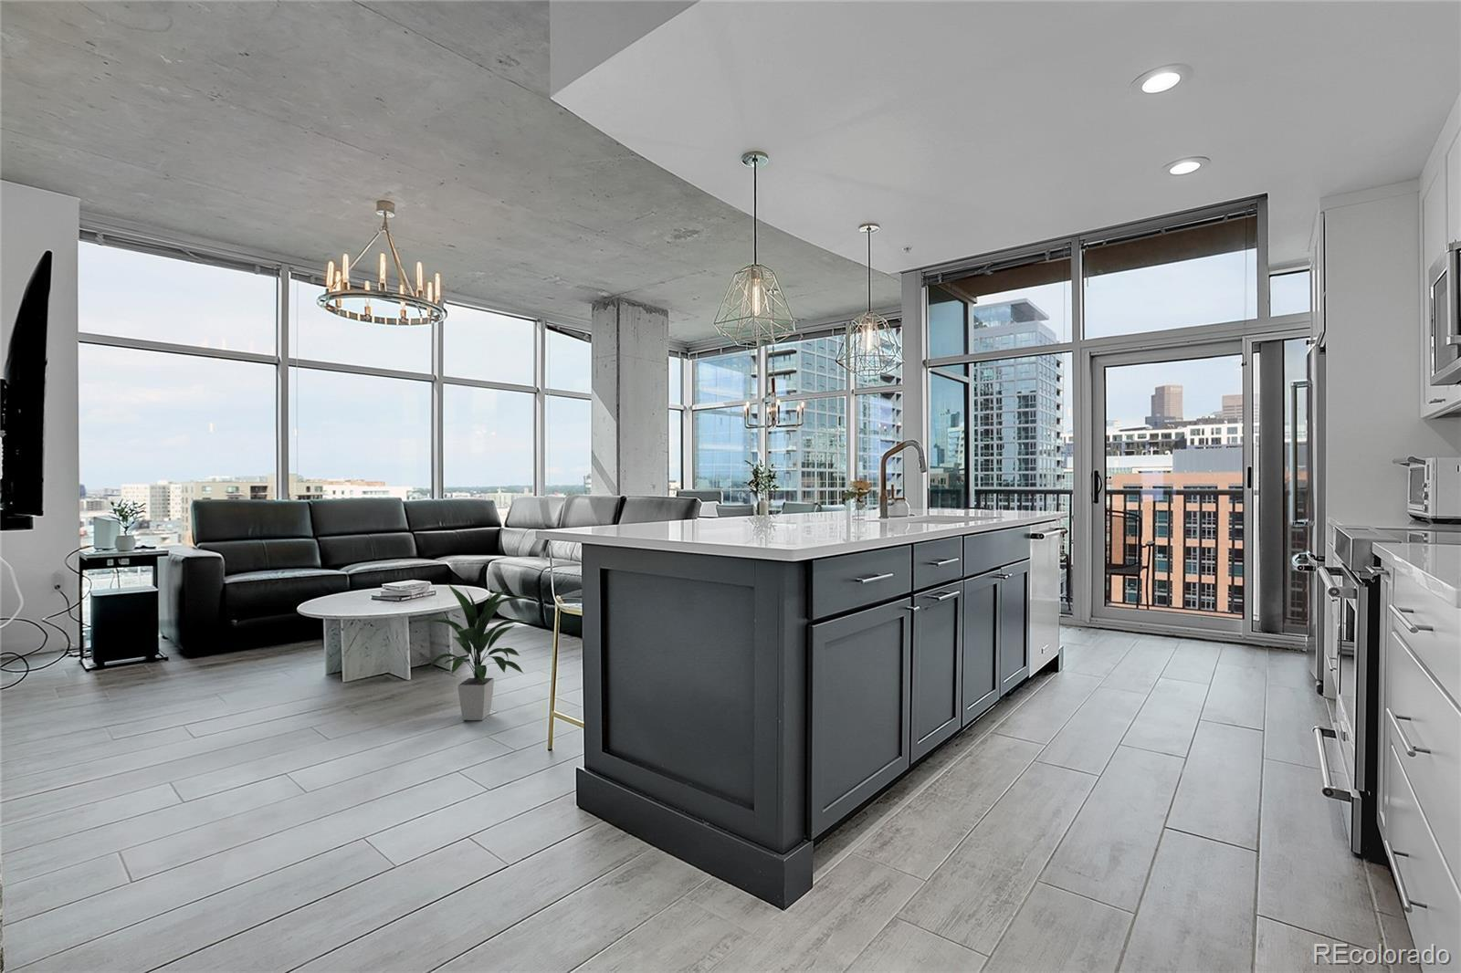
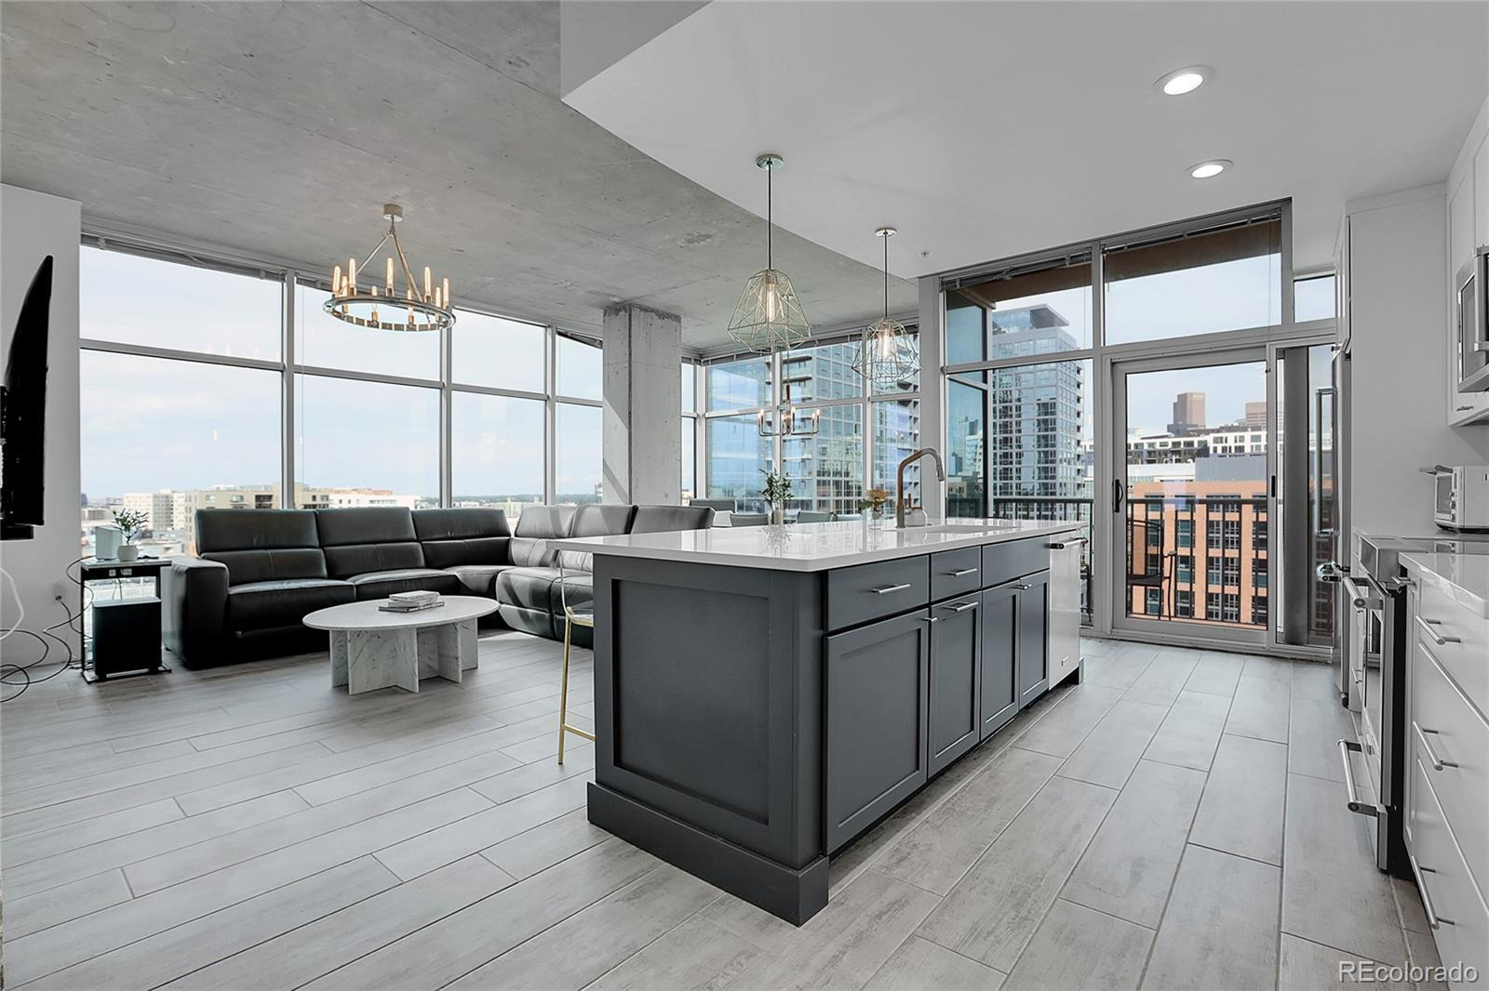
- indoor plant [424,582,529,721]
